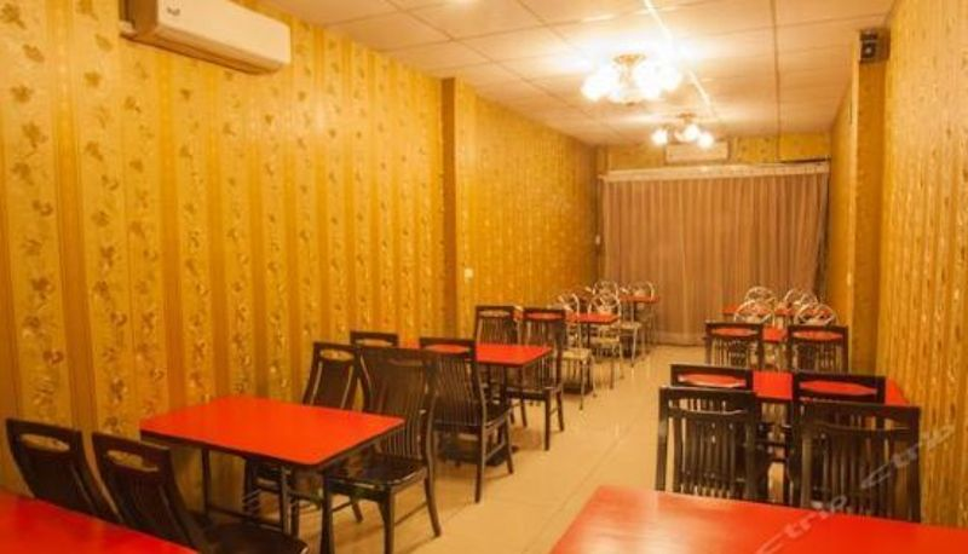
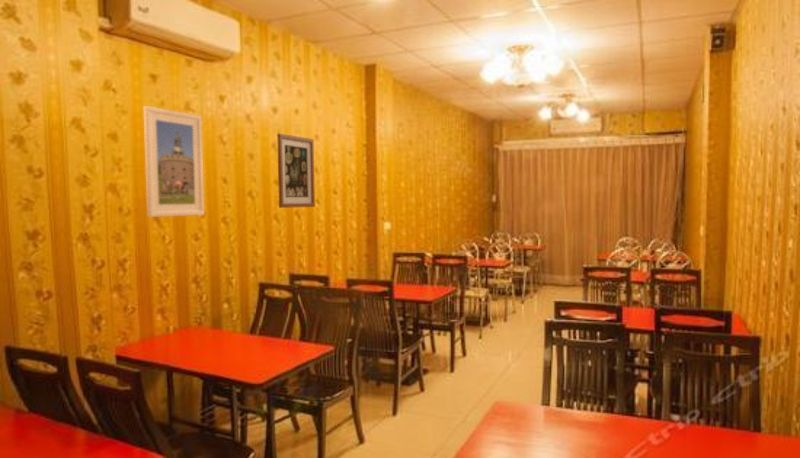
+ wall art [276,132,316,209]
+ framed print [143,105,205,218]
